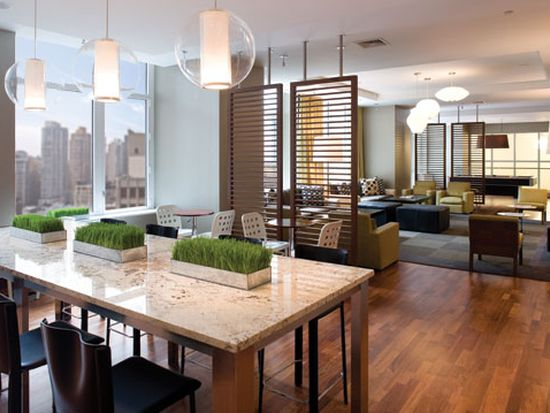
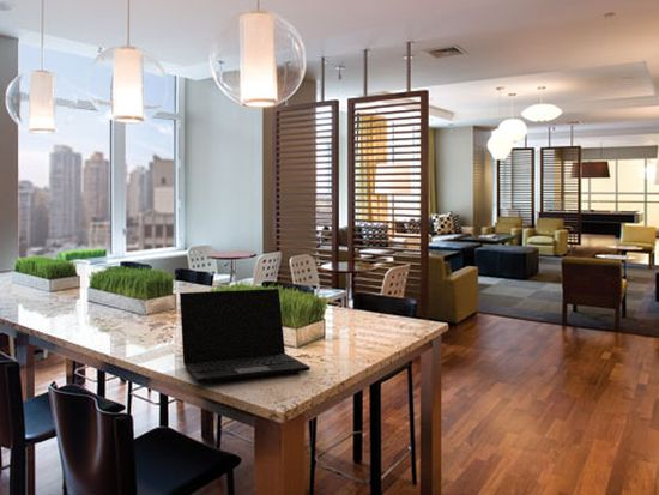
+ laptop [179,288,312,384]
